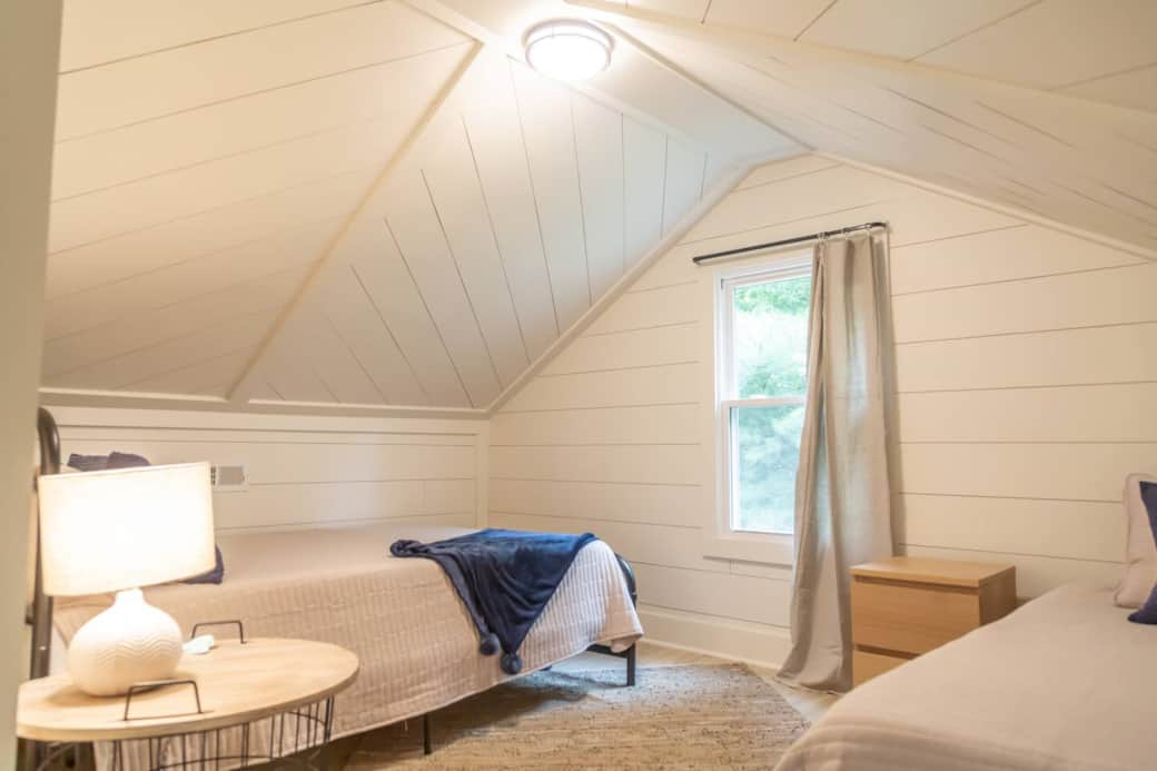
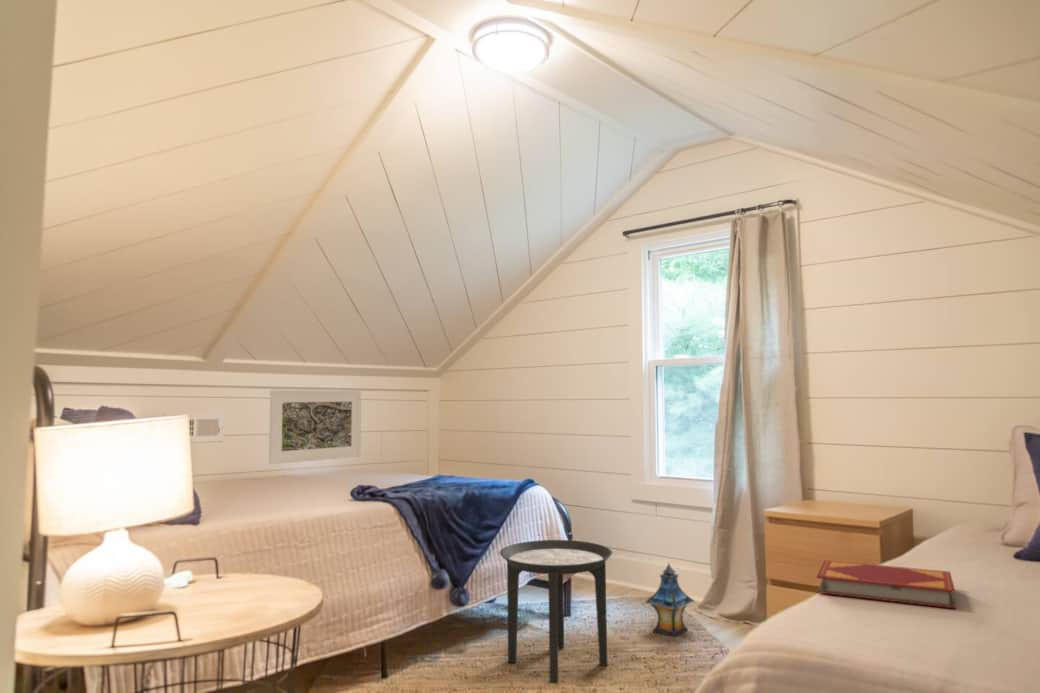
+ lantern [644,562,696,638]
+ hardback book [815,559,957,610]
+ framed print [268,389,362,465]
+ side table [499,539,614,684]
